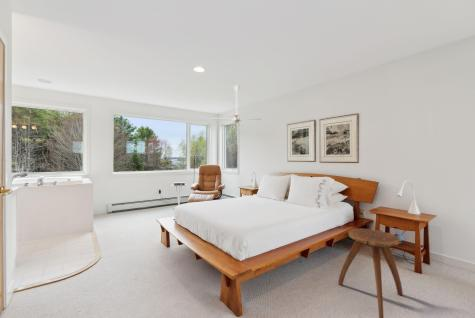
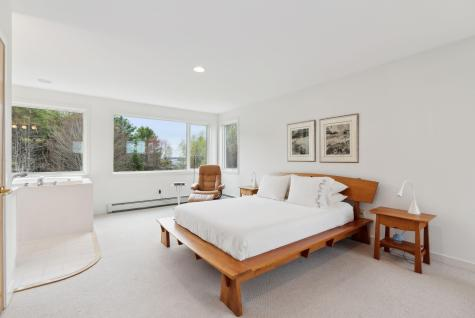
- stool [337,227,404,318]
- ceiling fan [211,85,262,124]
